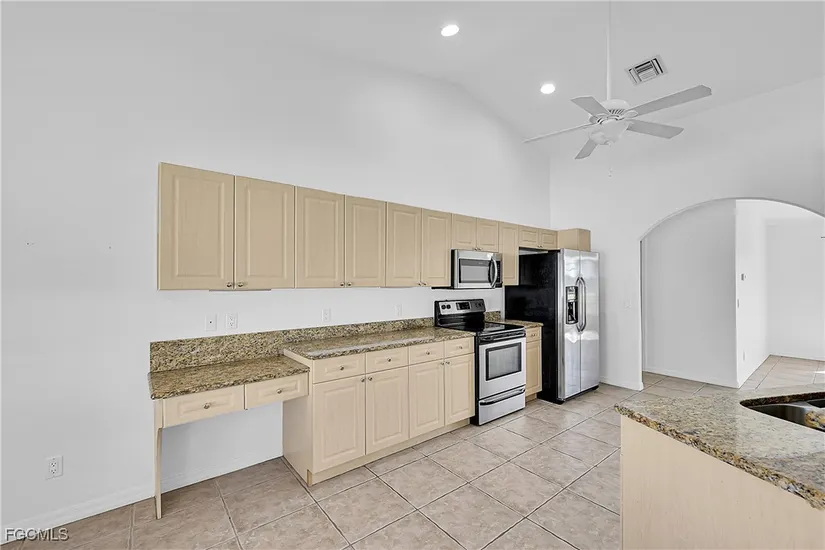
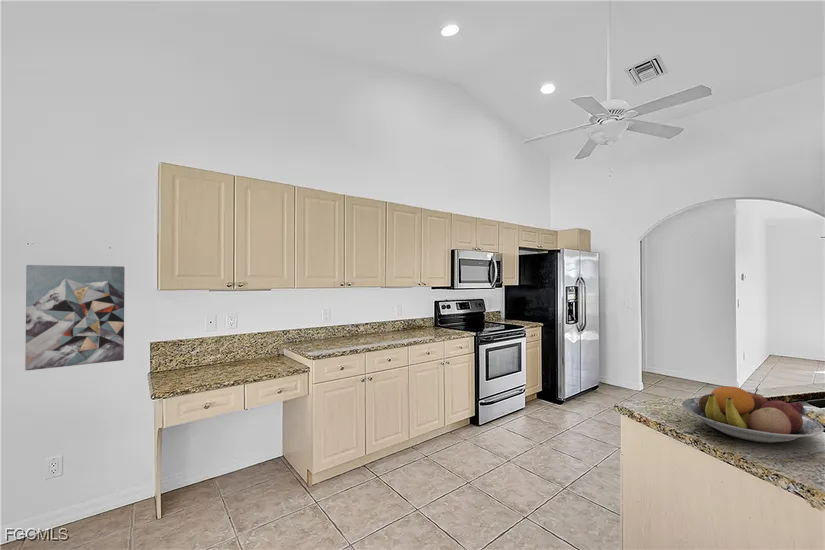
+ wall art [24,264,126,371]
+ fruit bowl [681,385,825,444]
